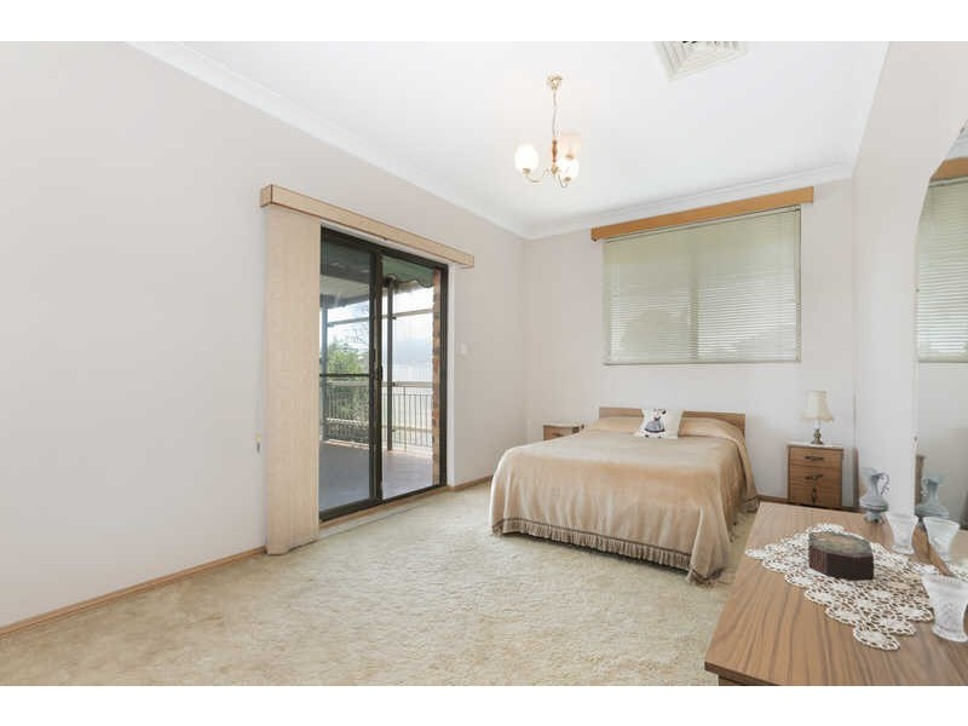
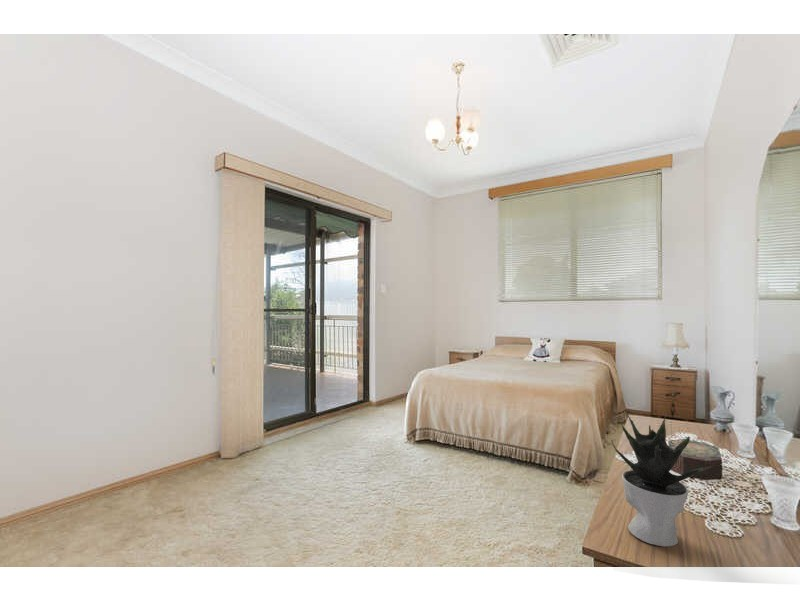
+ potted plant [610,412,716,547]
